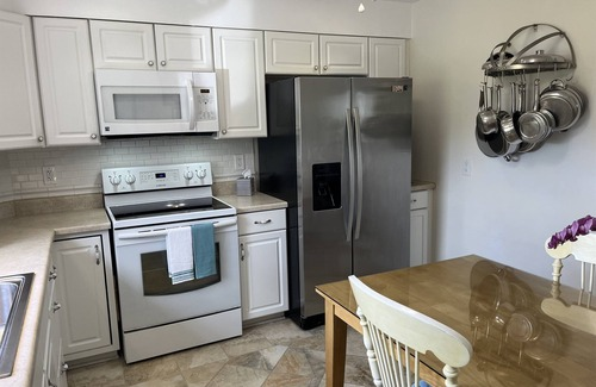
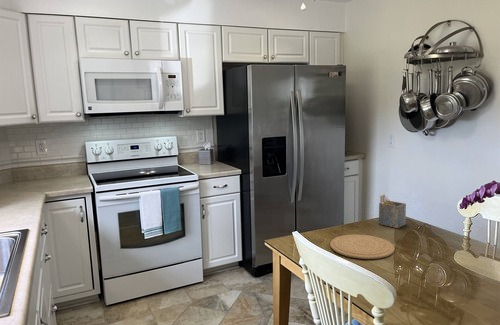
+ plate [329,234,395,260]
+ napkin holder [378,193,407,229]
